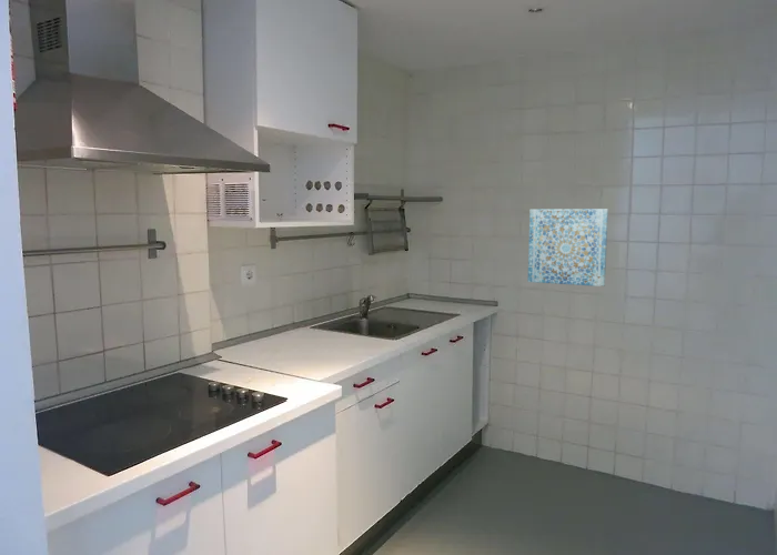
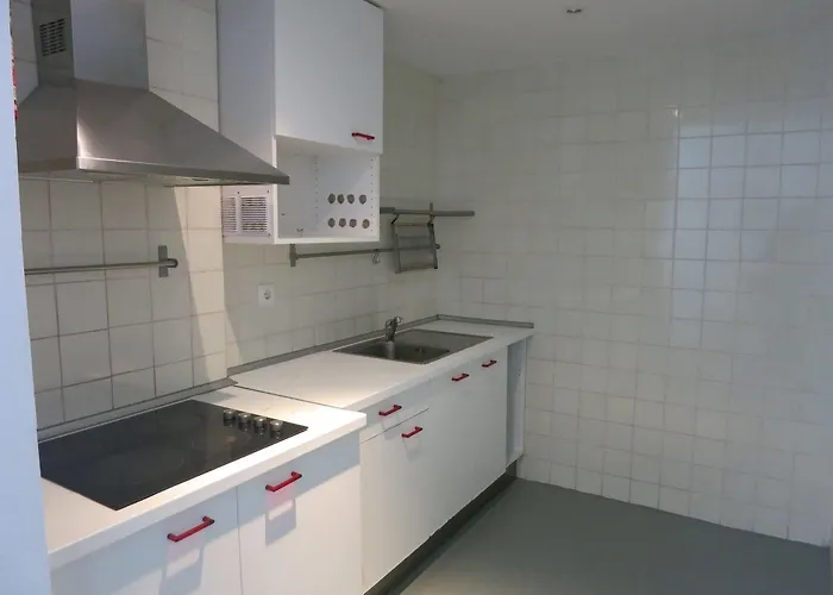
- wall art [526,208,609,287]
